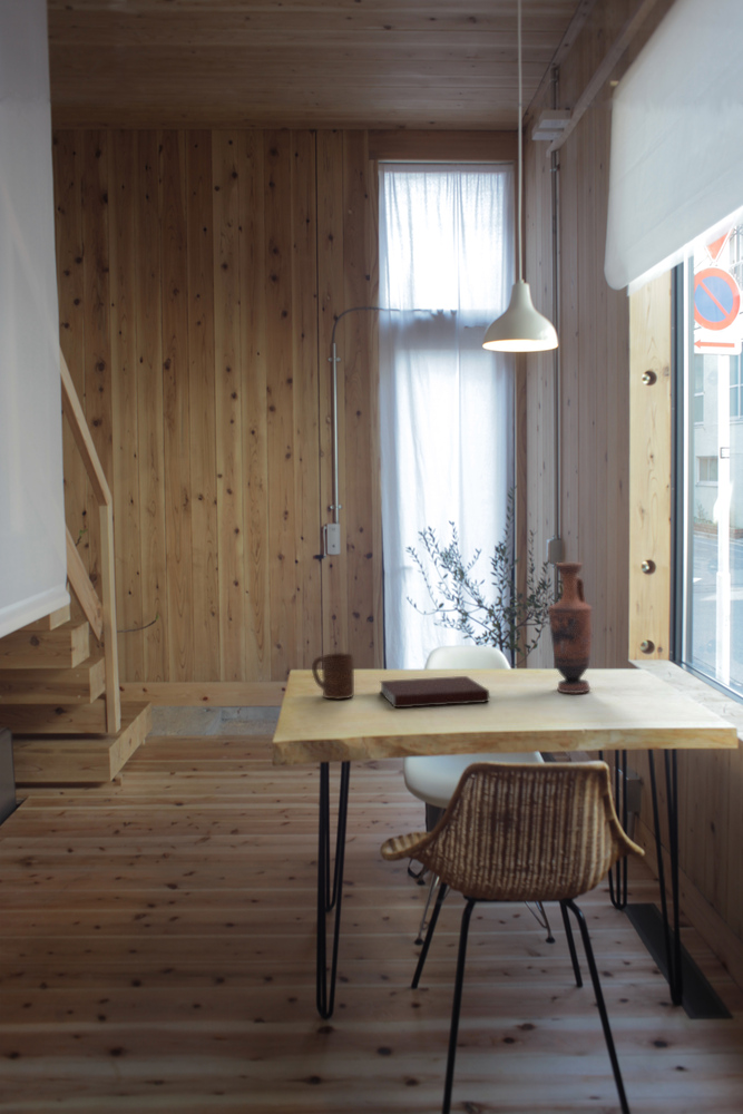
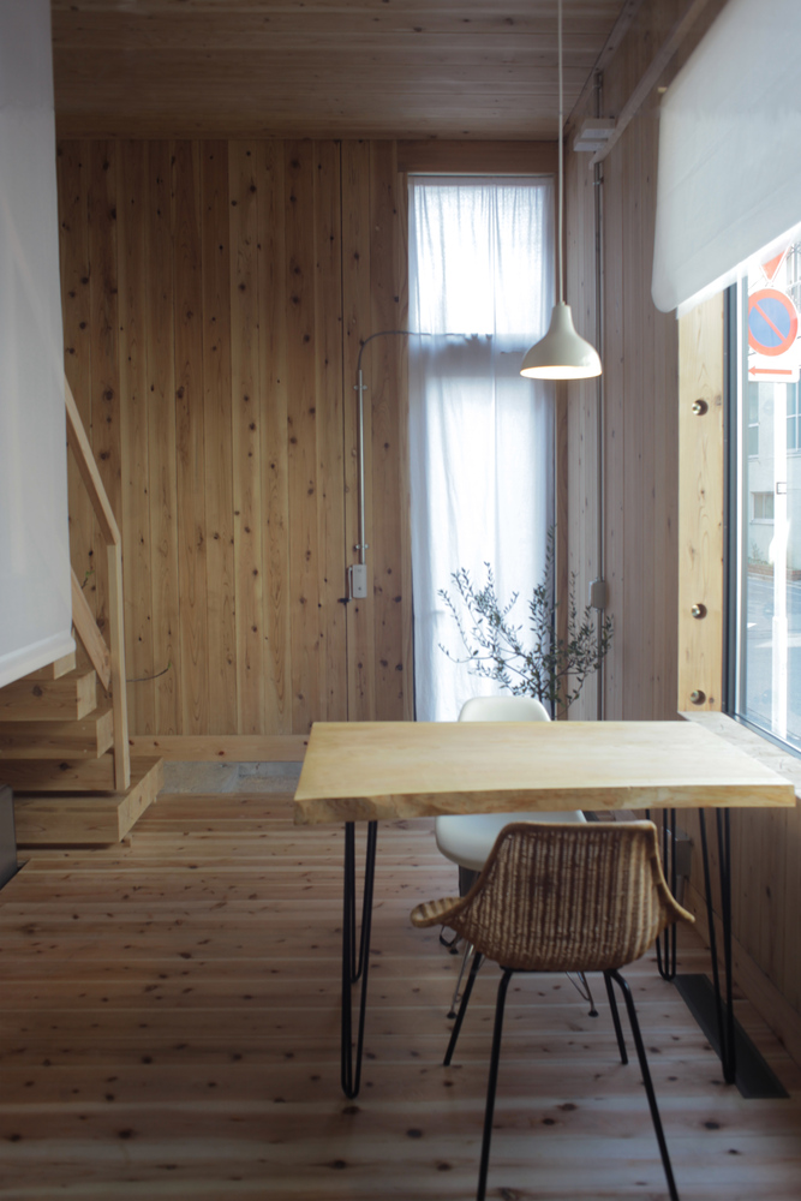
- notebook [379,675,490,709]
- cup [311,652,355,701]
- vase [547,561,593,694]
